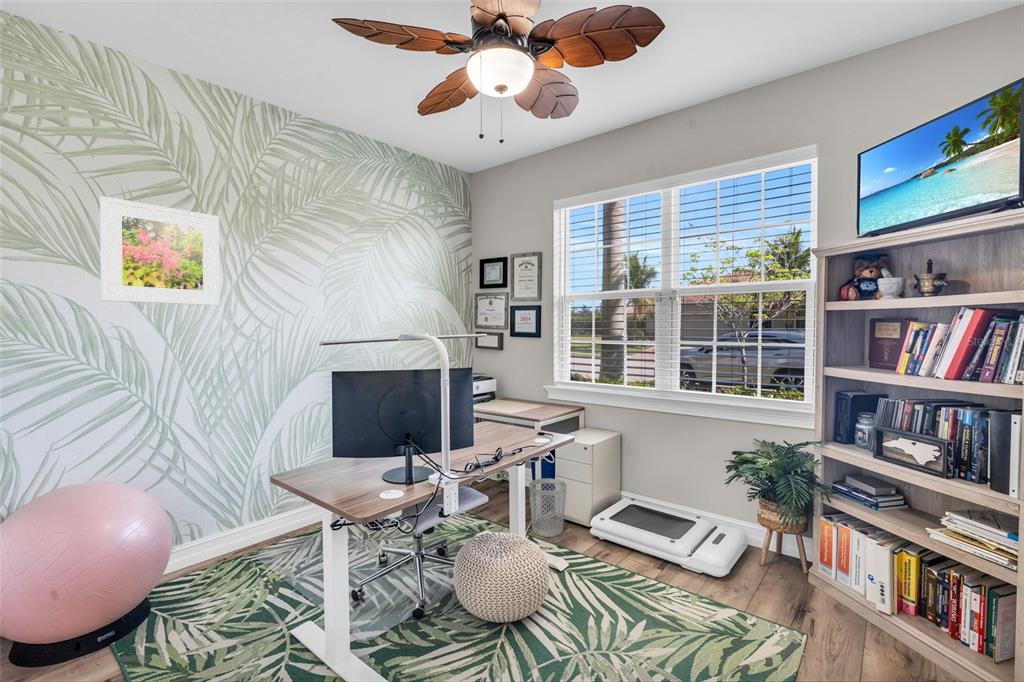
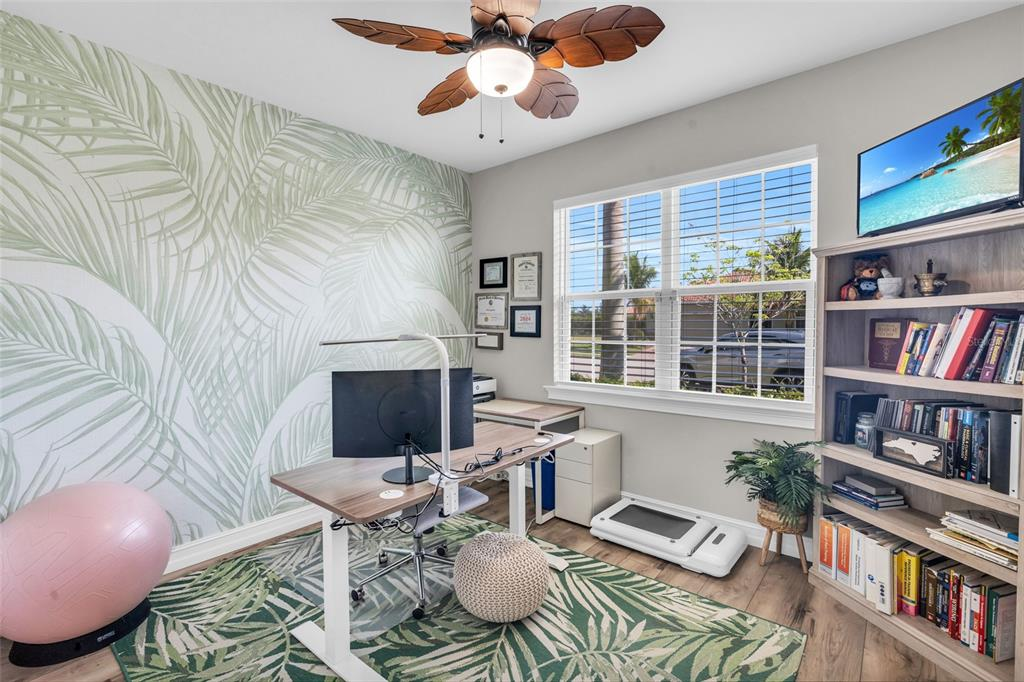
- wastebasket [528,478,568,538]
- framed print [99,195,221,307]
